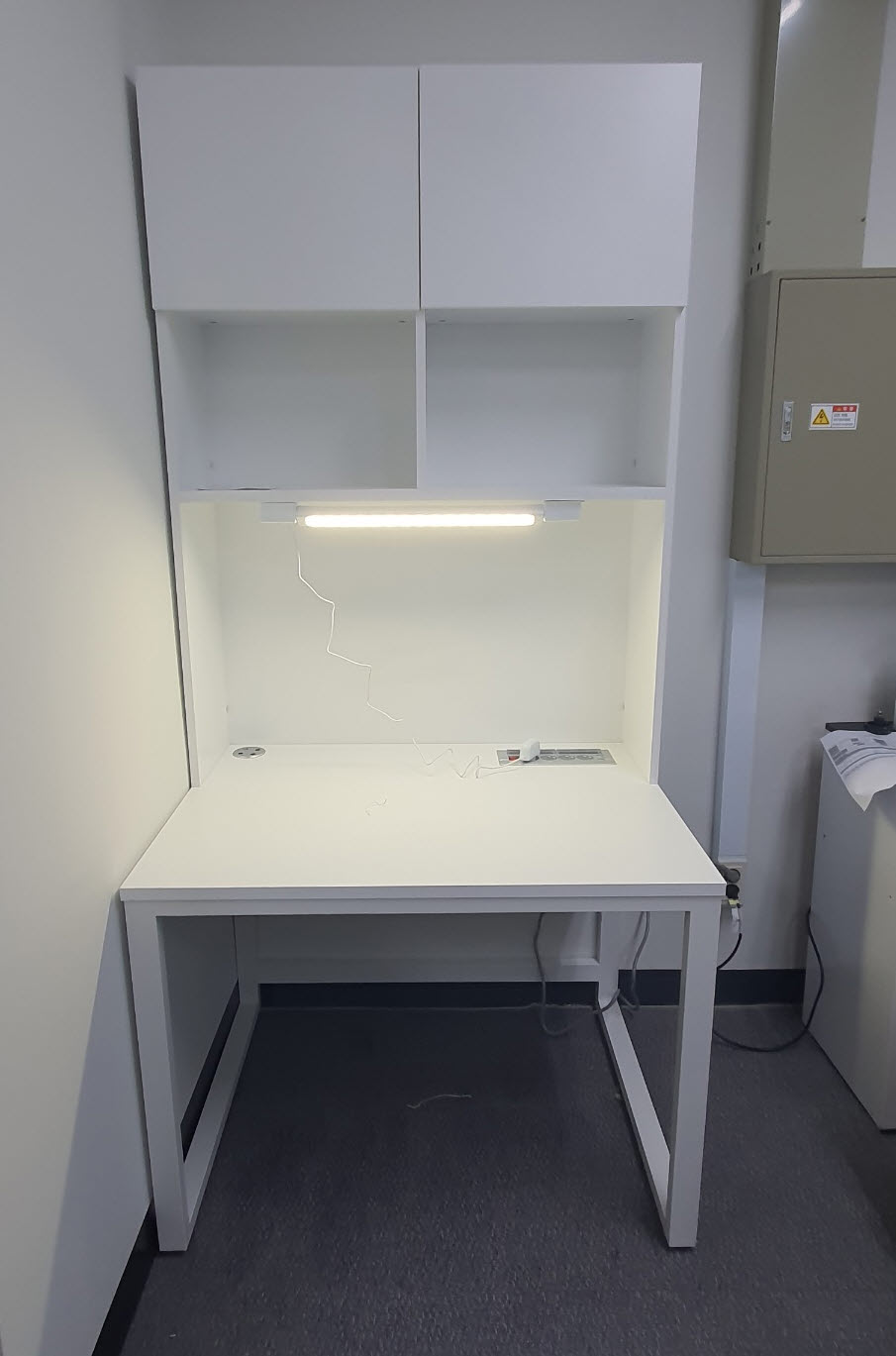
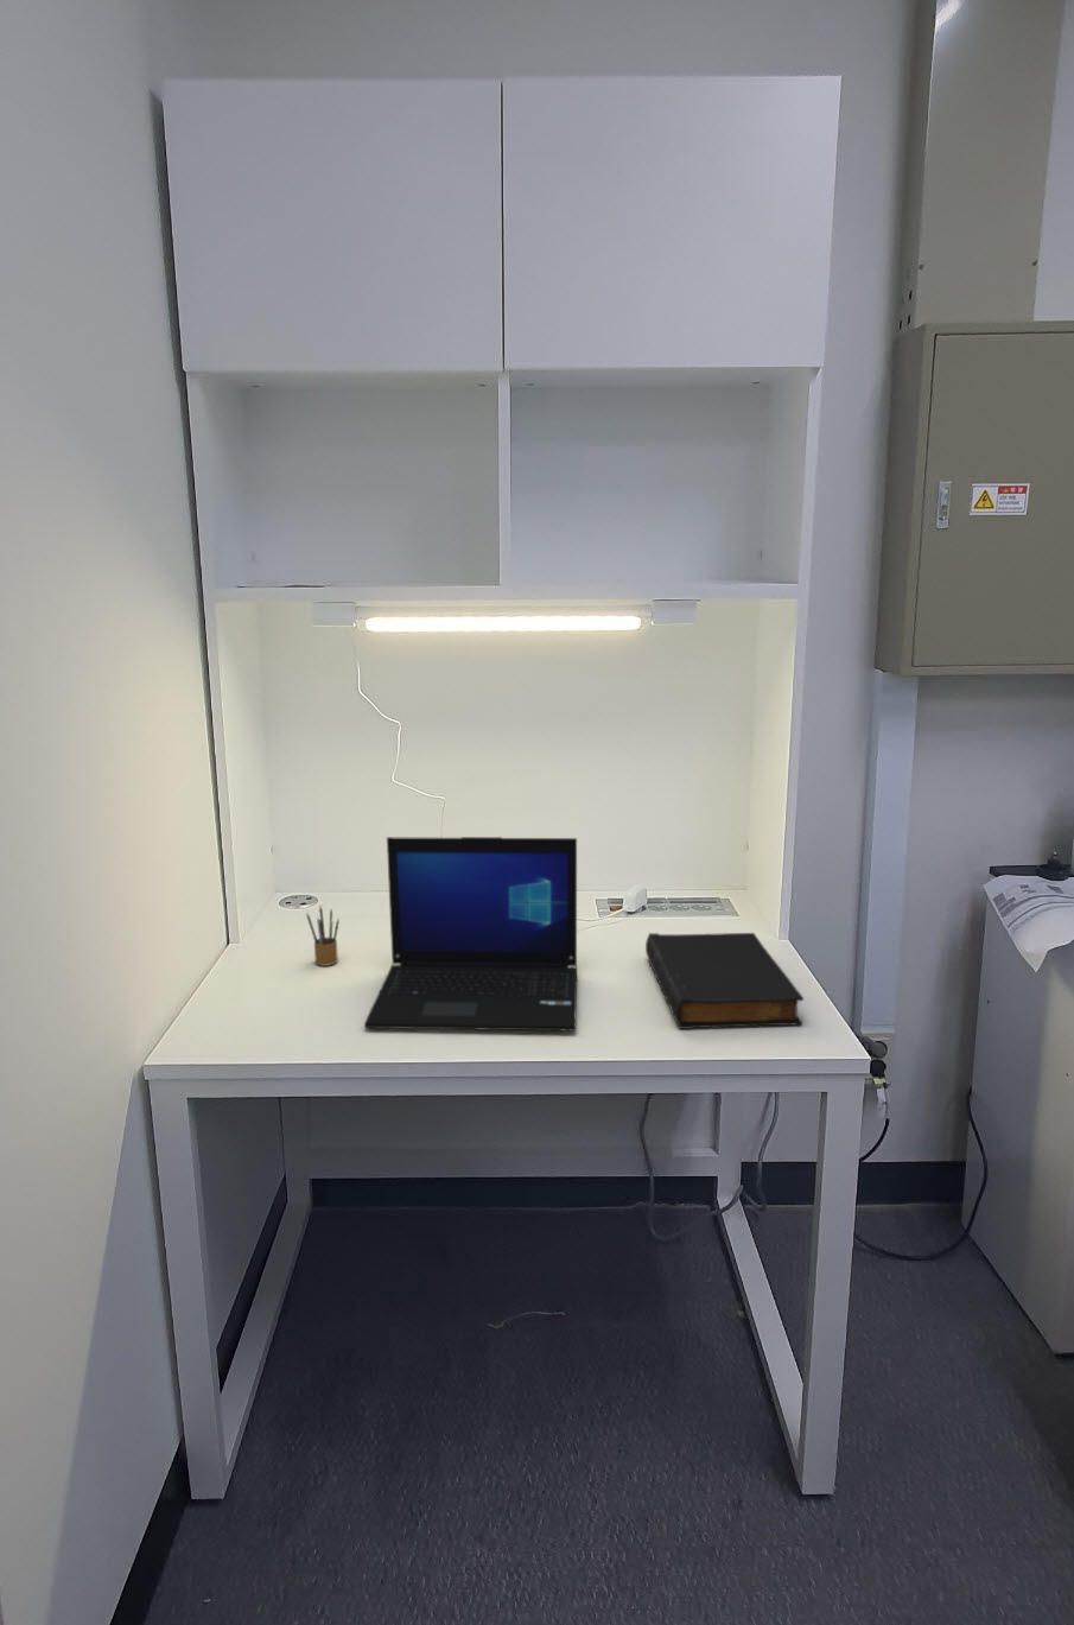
+ book [645,932,804,1031]
+ laptop [363,835,578,1032]
+ pencil box [306,906,340,967]
